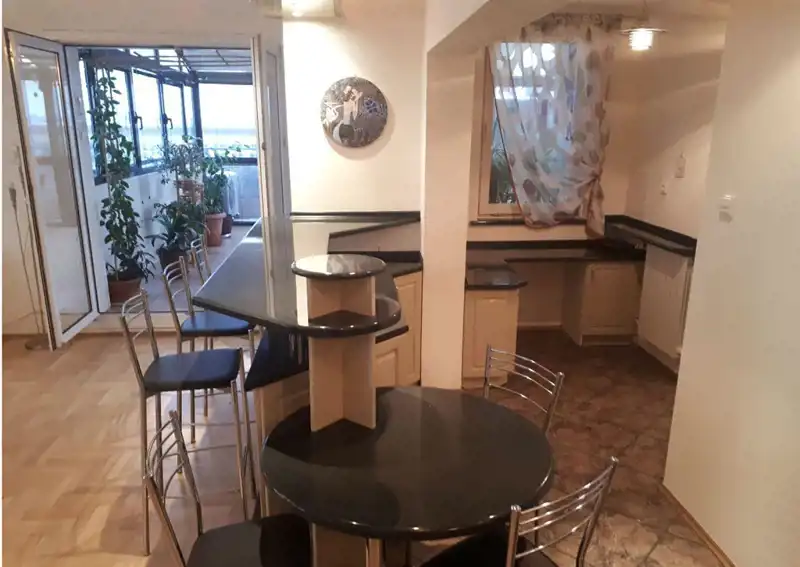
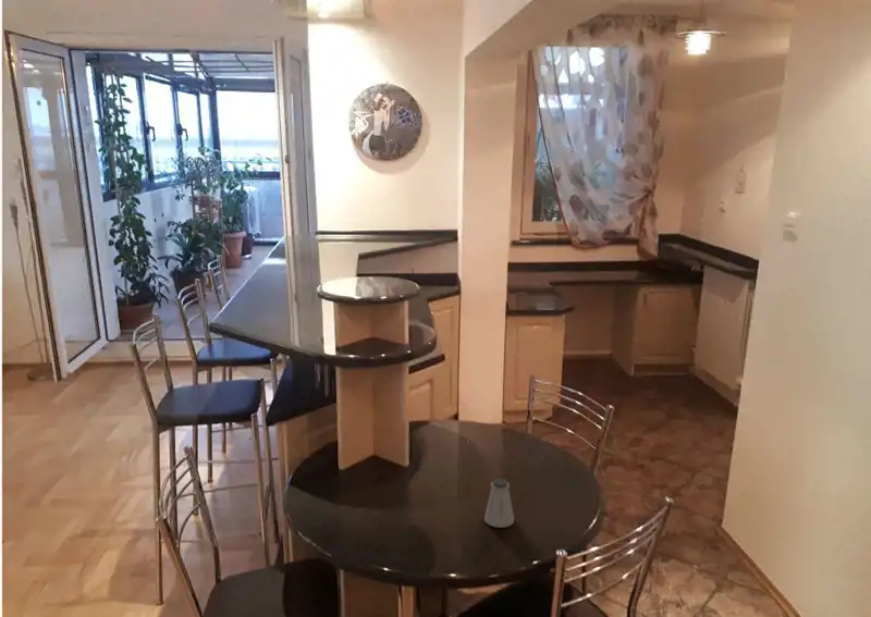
+ saltshaker [483,478,515,529]
